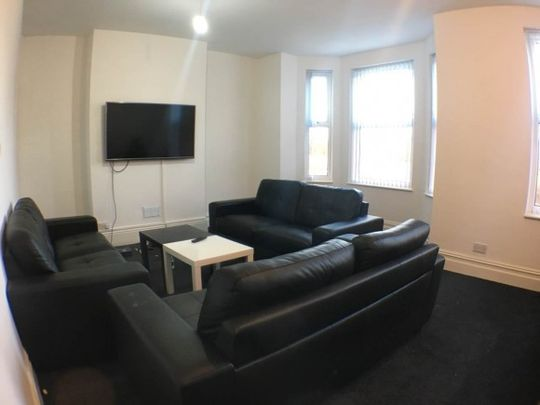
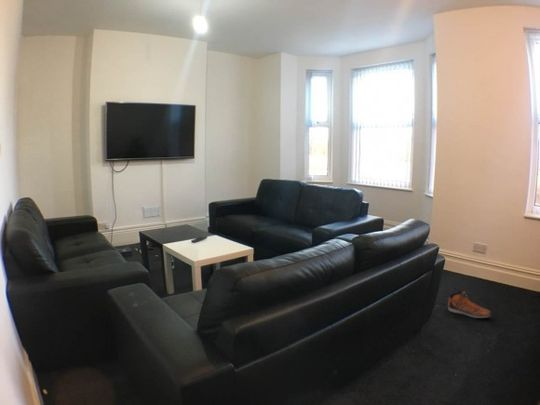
+ sneaker [447,290,492,319]
